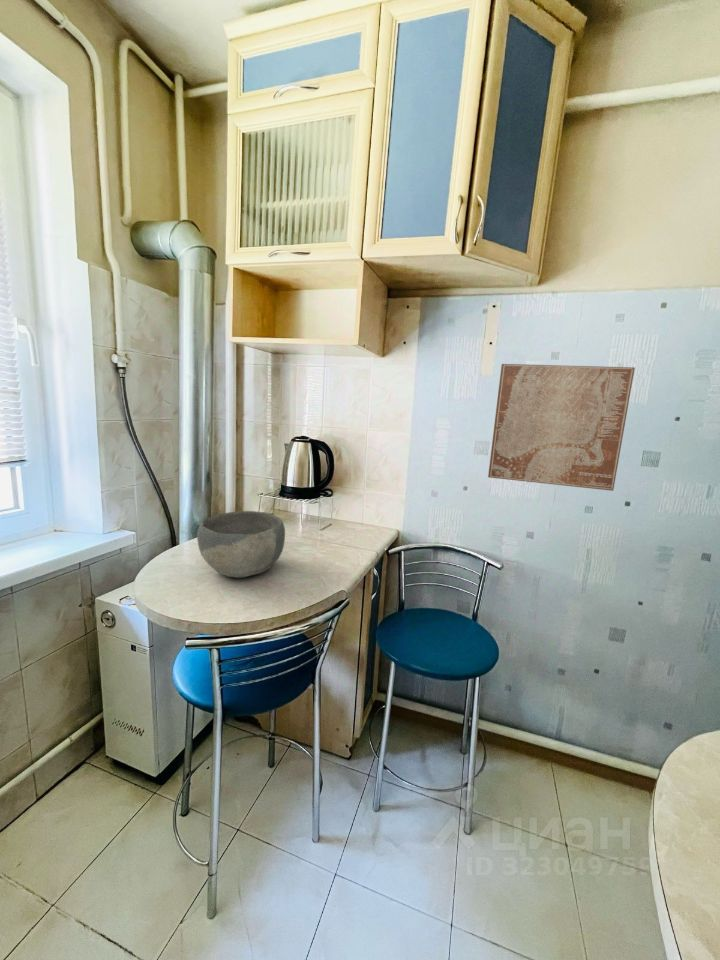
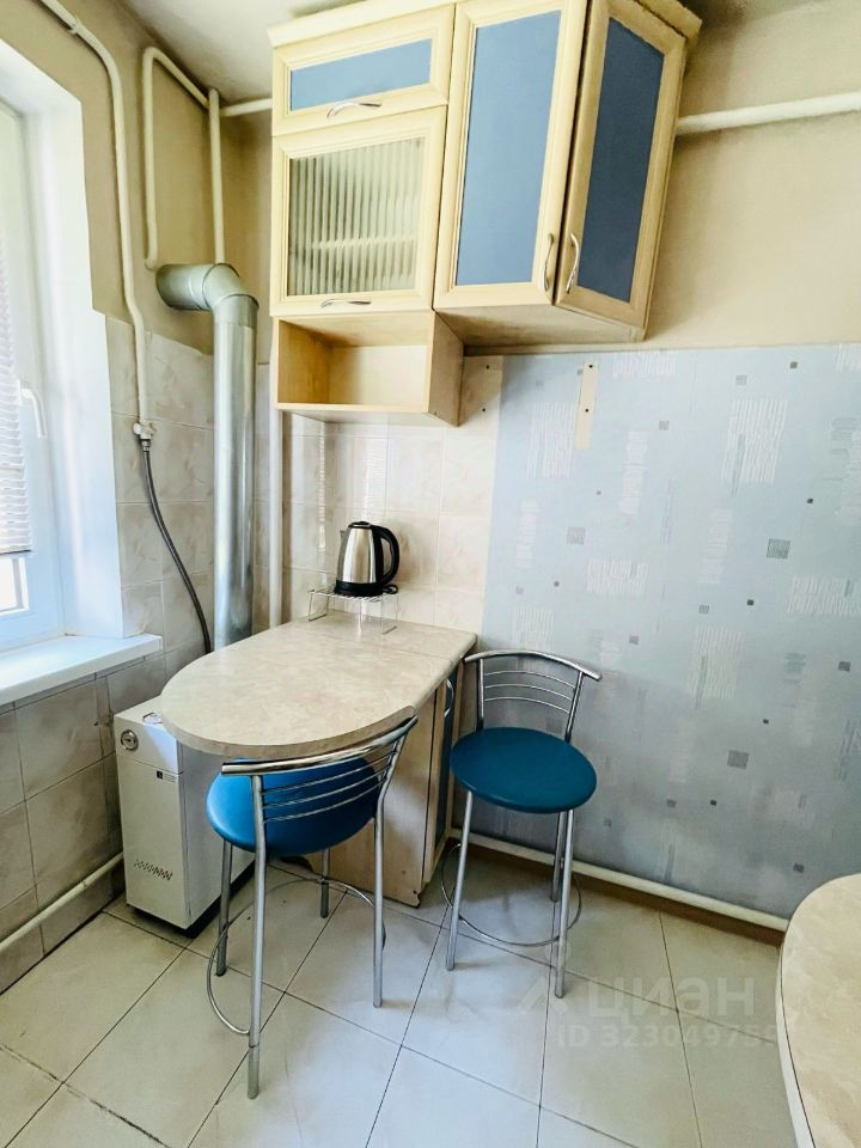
- wall art [487,363,636,492]
- bowl [196,510,286,579]
